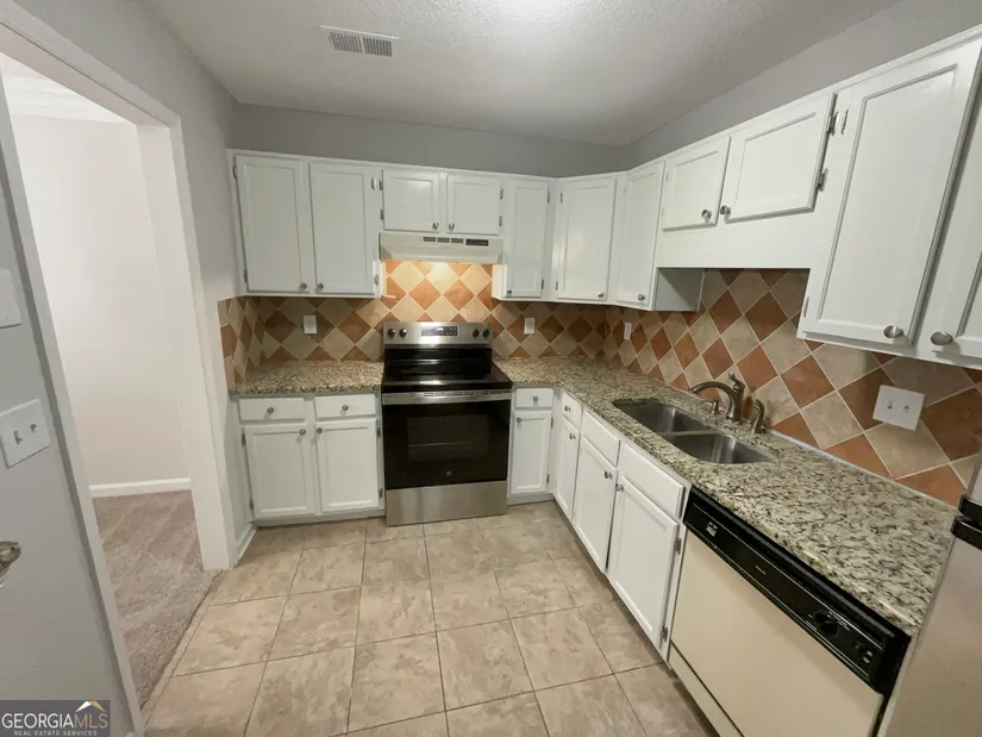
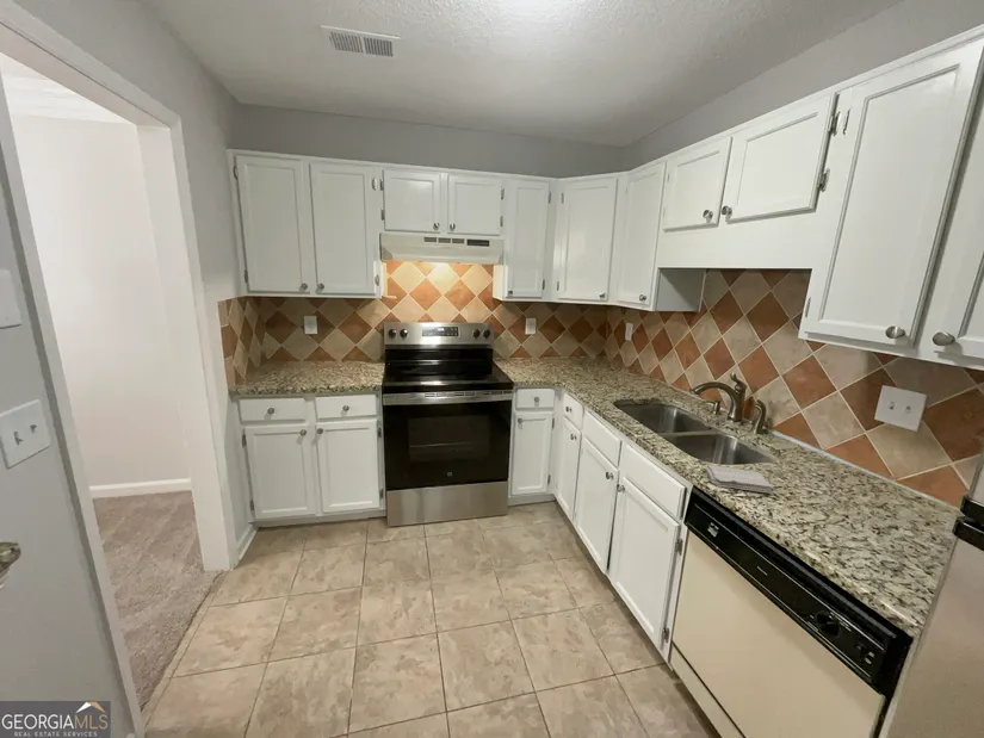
+ washcloth [704,464,775,494]
